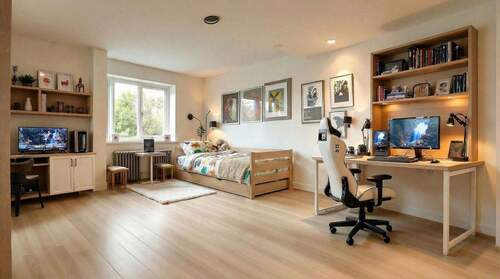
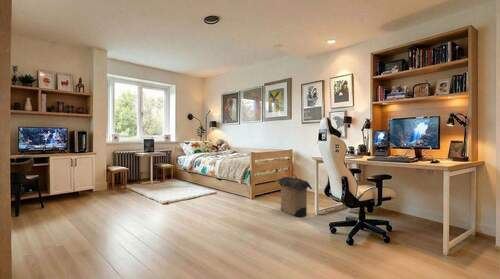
+ laundry hamper [277,168,313,218]
